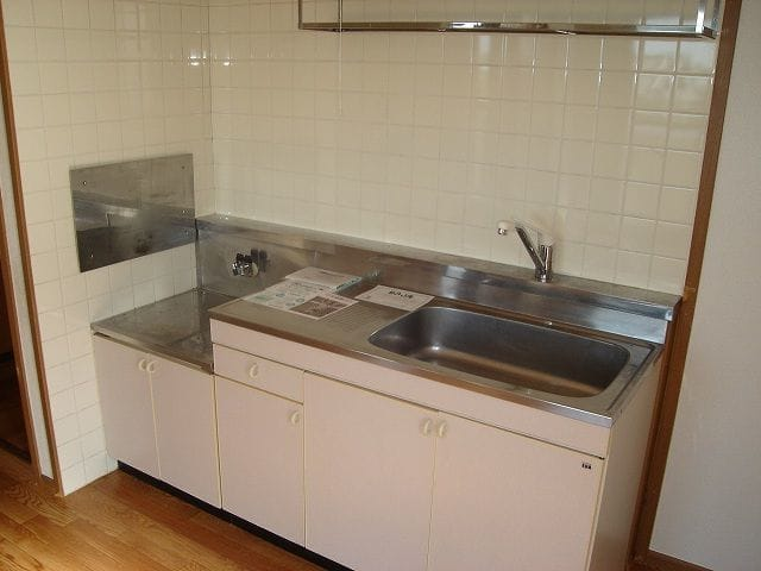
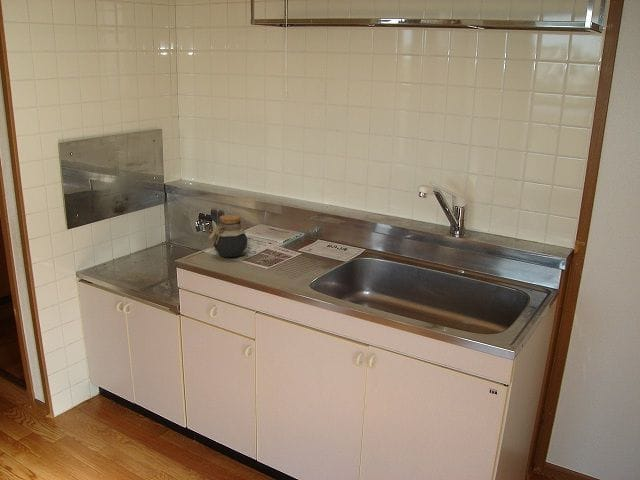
+ jar [208,214,248,258]
